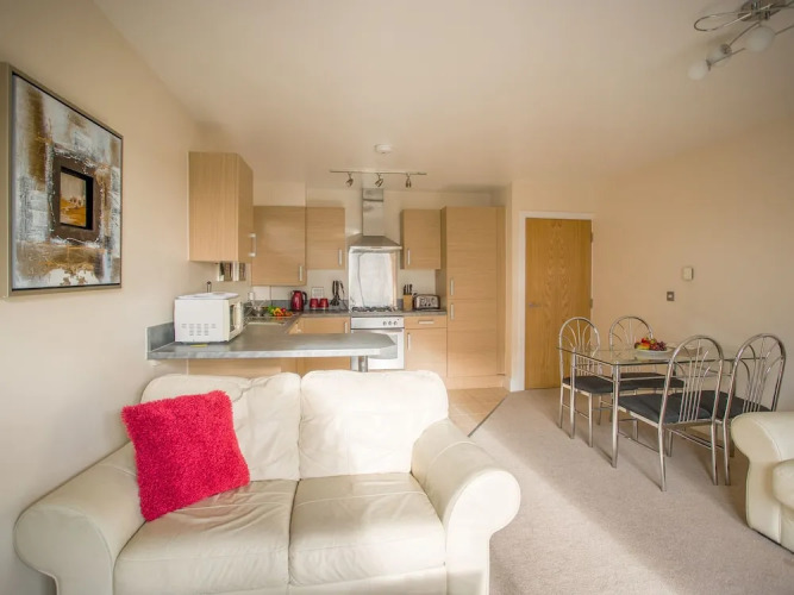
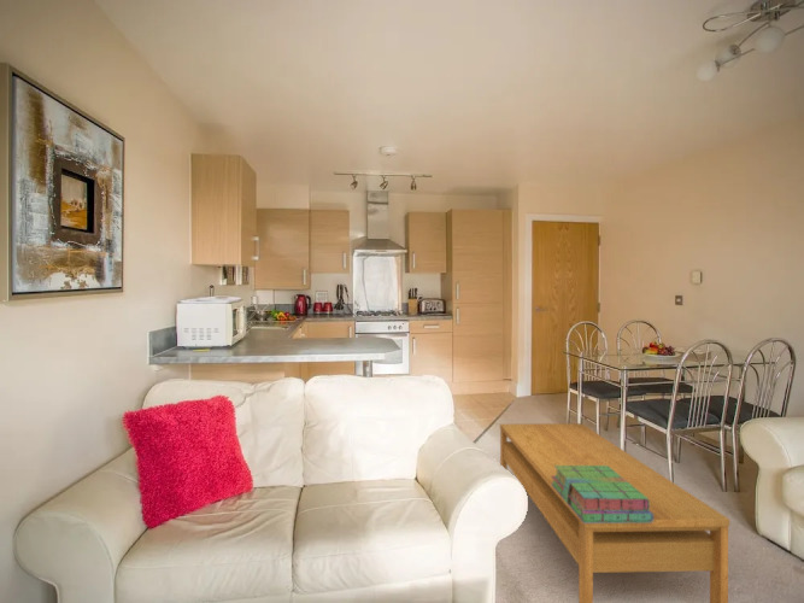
+ stack of books [551,466,653,523]
+ coffee table [499,422,730,603]
